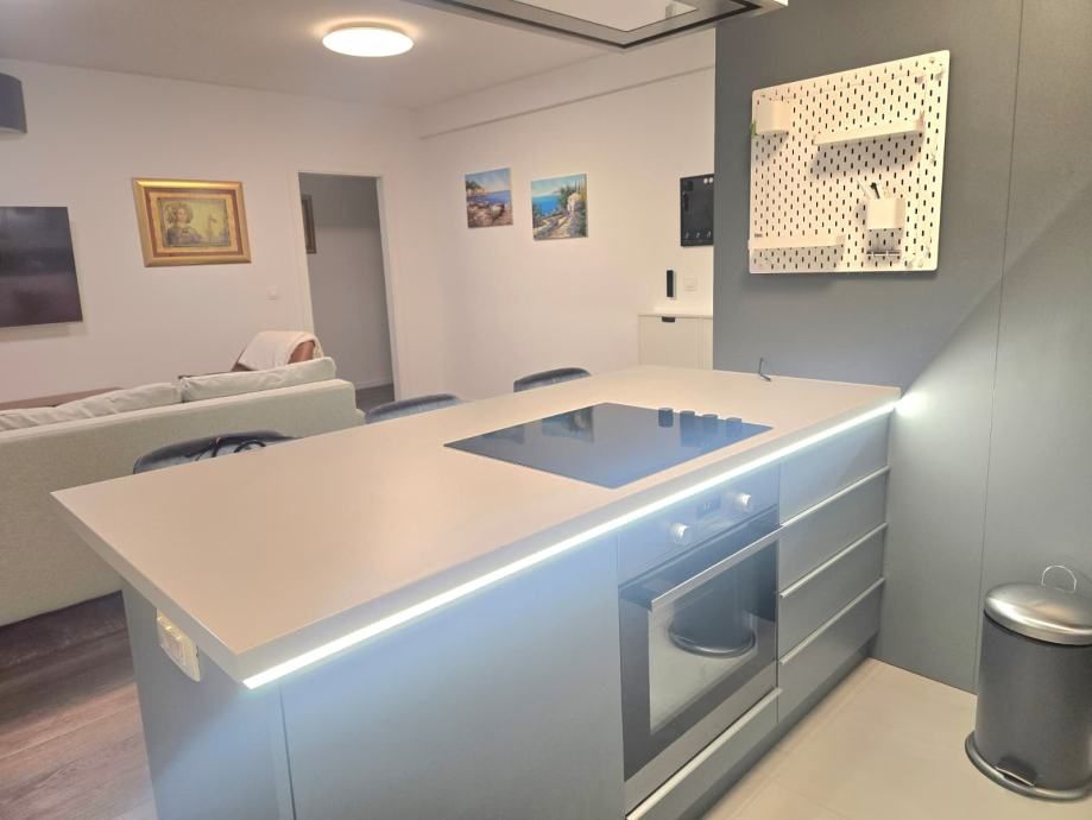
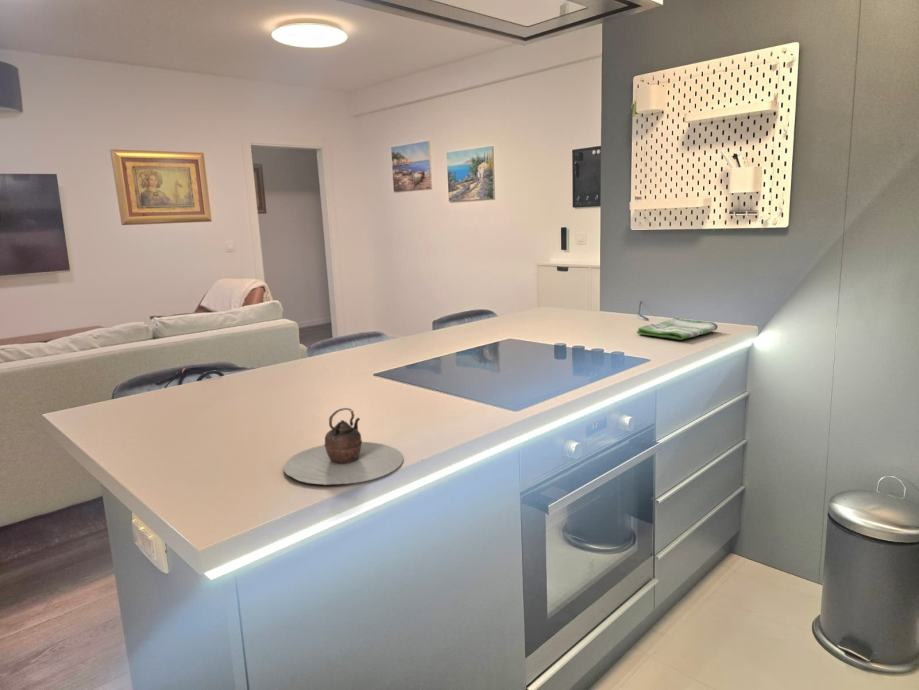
+ teapot [283,407,404,486]
+ dish towel [636,316,719,341]
